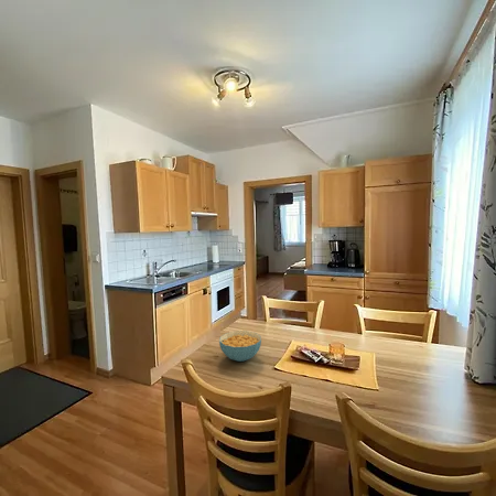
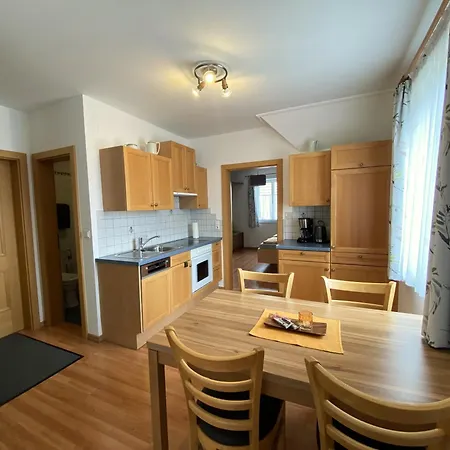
- cereal bowl [218,330,262,363]
